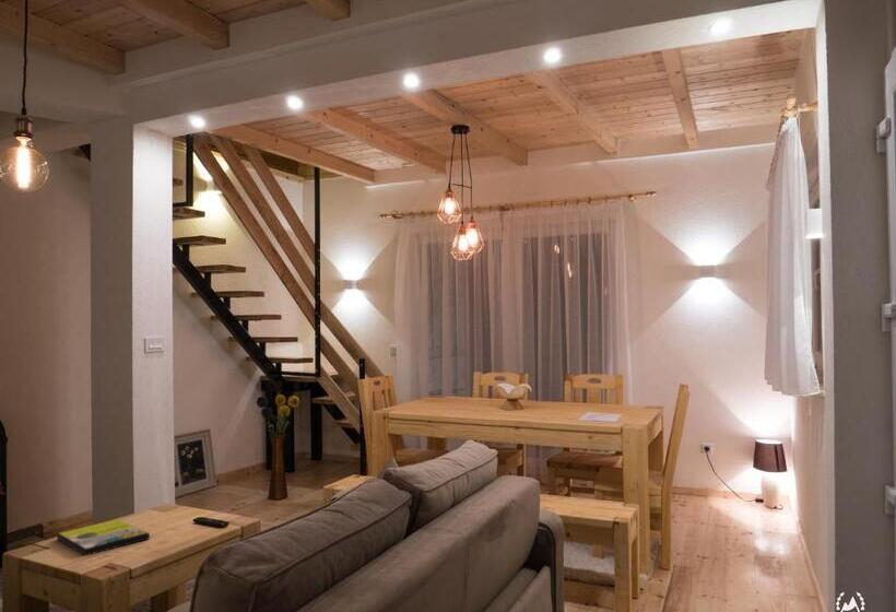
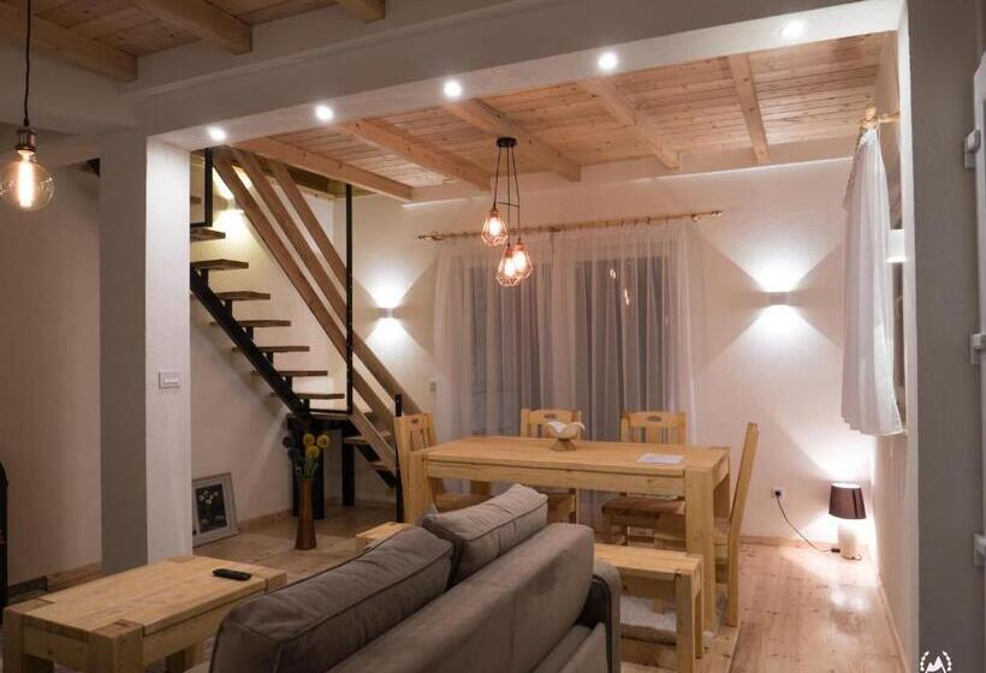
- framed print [56,518,151,557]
